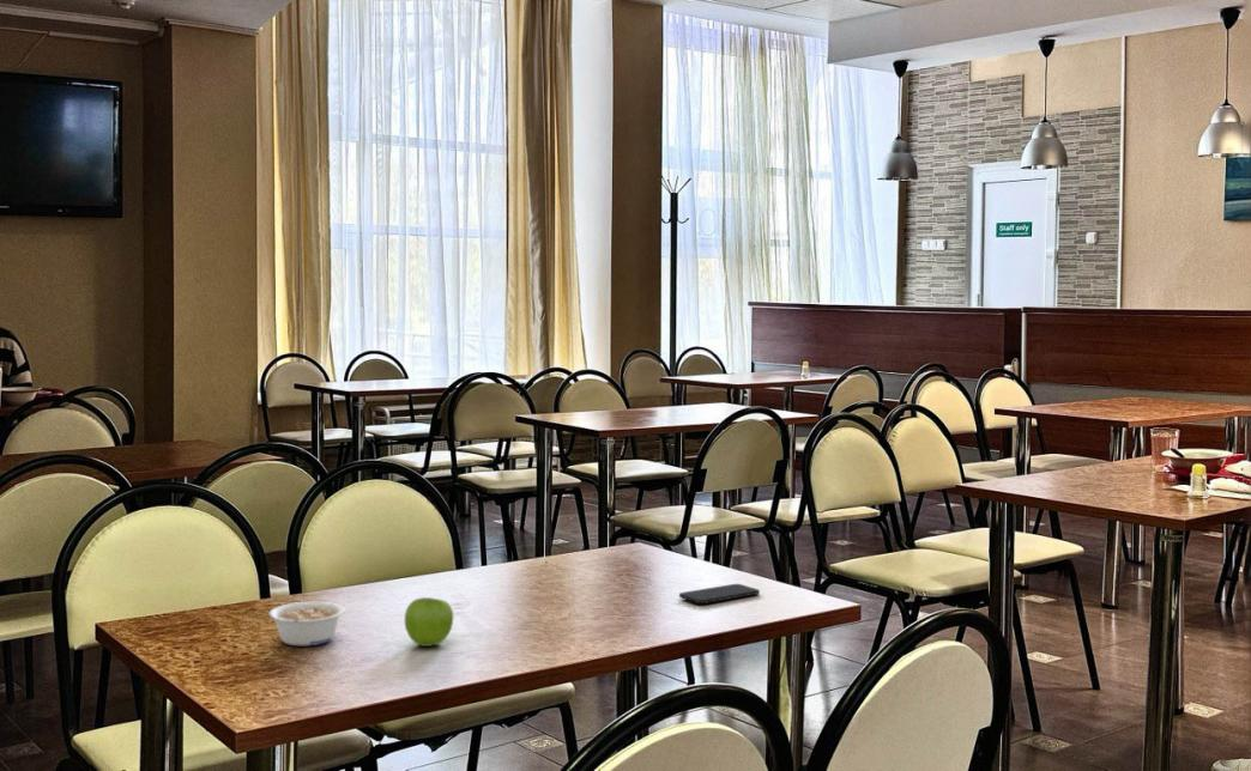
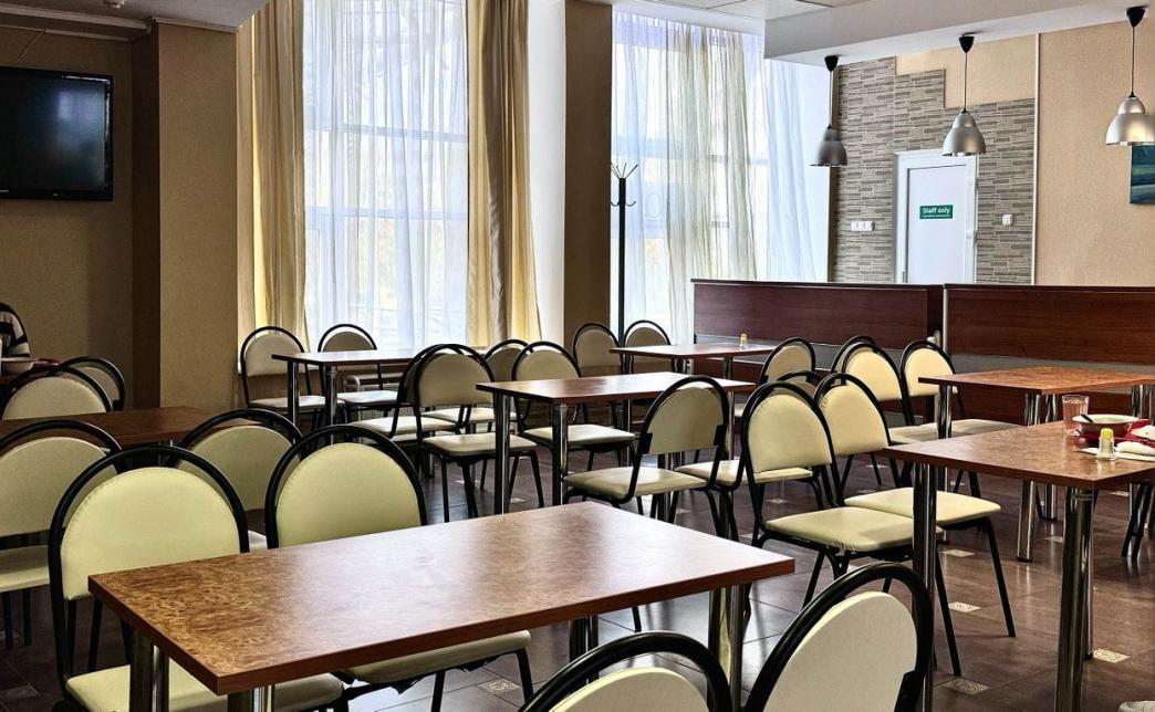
- fruit [404,596,454,648]
- legume [267,601,345,646]
- smartphone [678,583,761,605]
